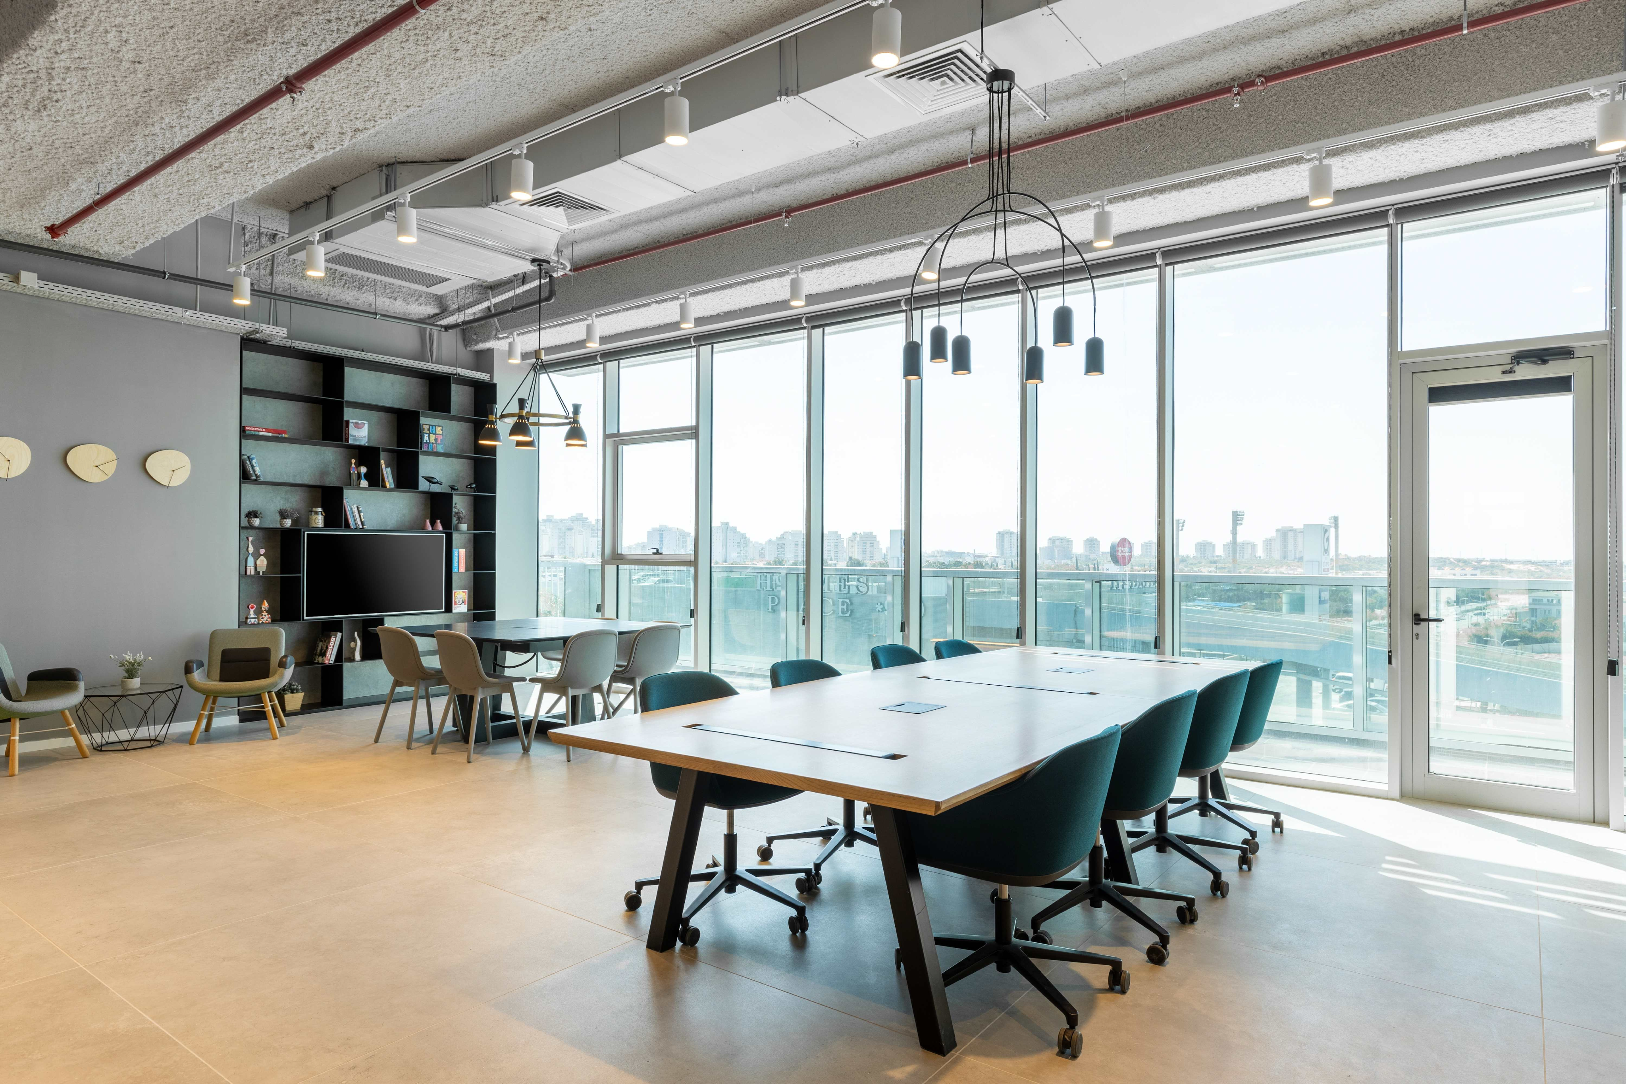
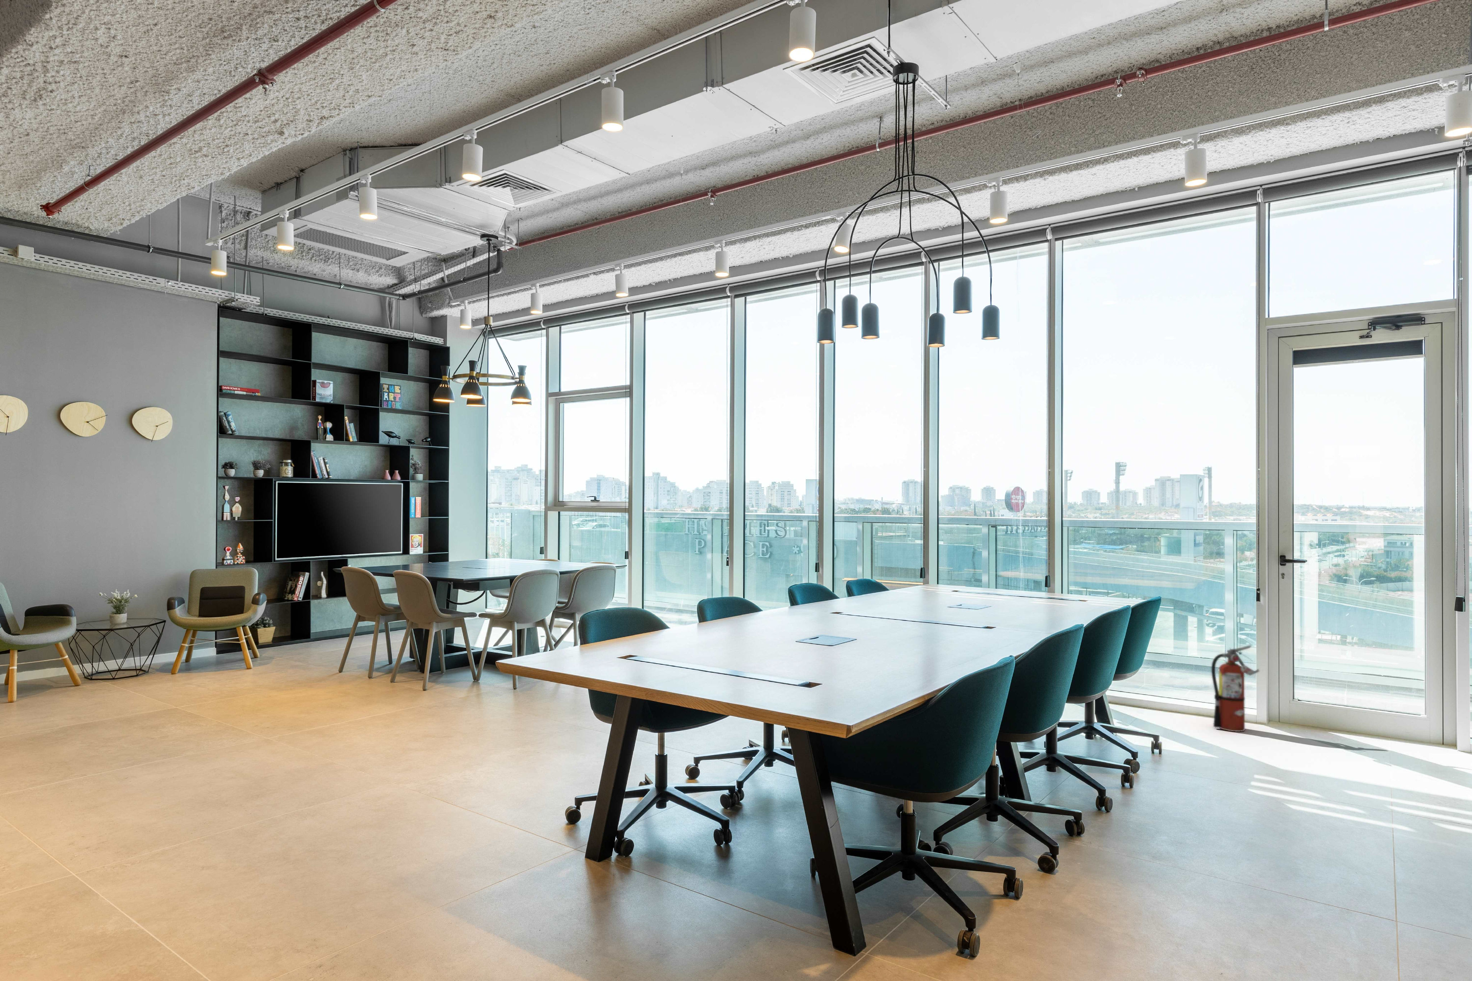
+ fire extinguisher [1211,645,1260,732]
